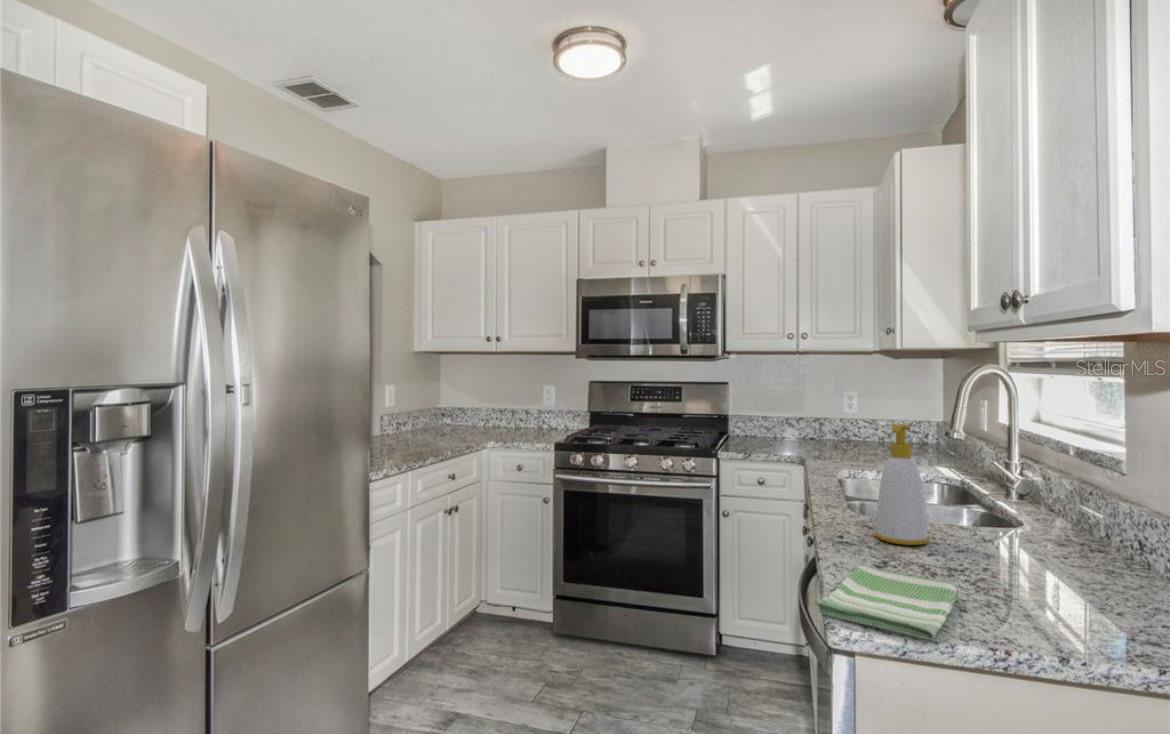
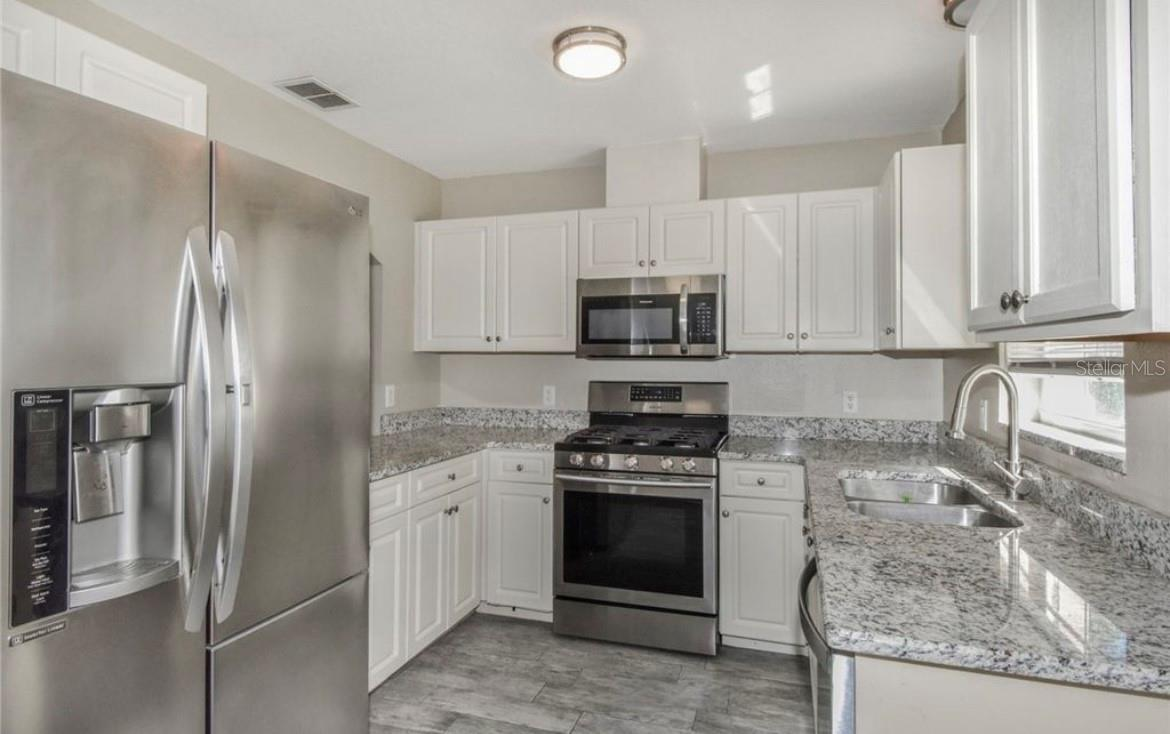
- dish towel [813,565,959,640]
- soap bottle [874,423,930,546]
